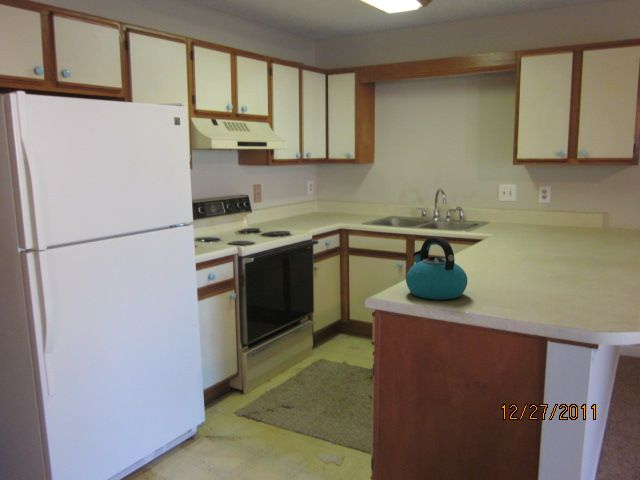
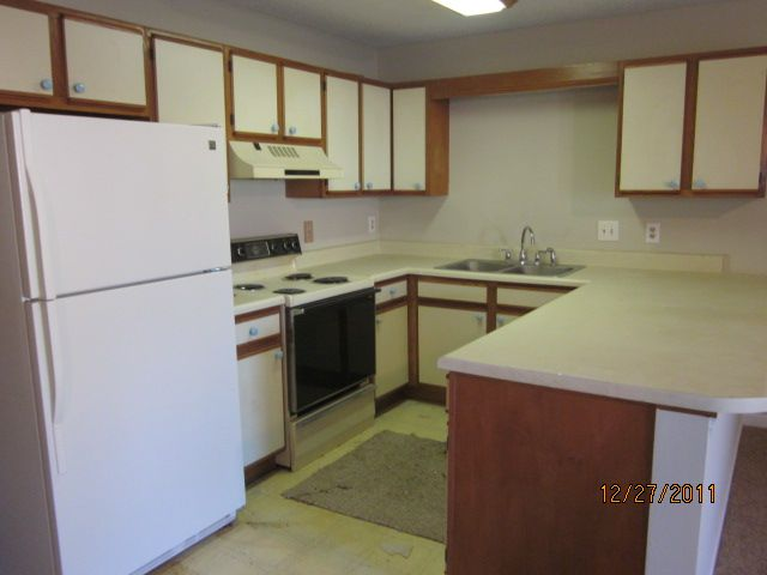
- kettle [405,236,468,301]
